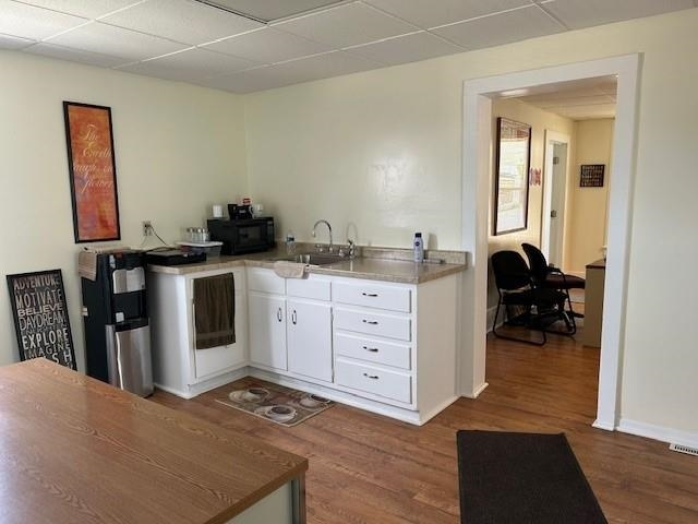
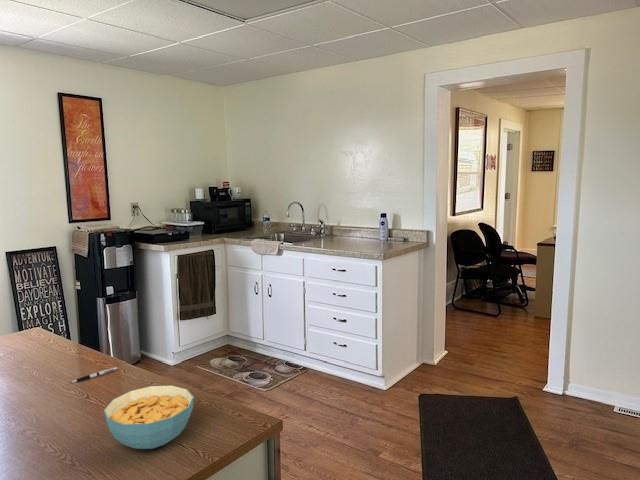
+ cereal bowl [103,384,195,450]
+ pen [69,366,118,384]
